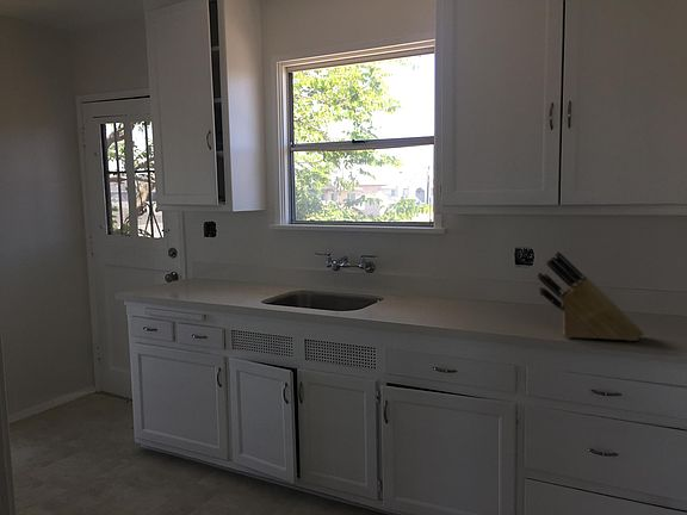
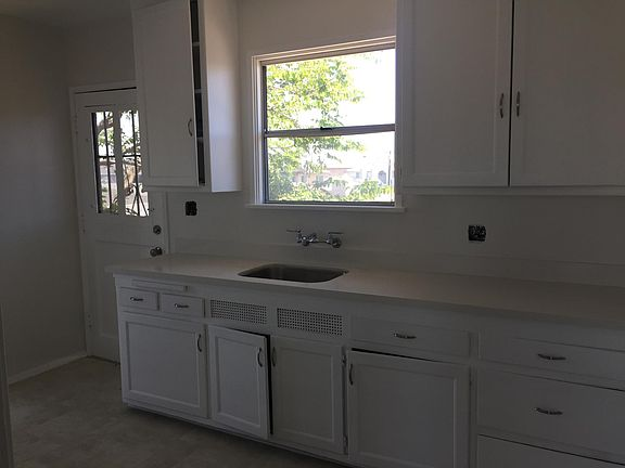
- knife block [537,250,645,342]
